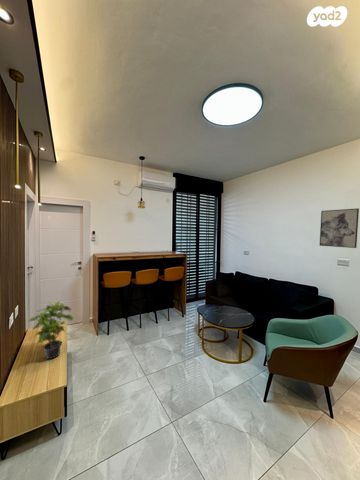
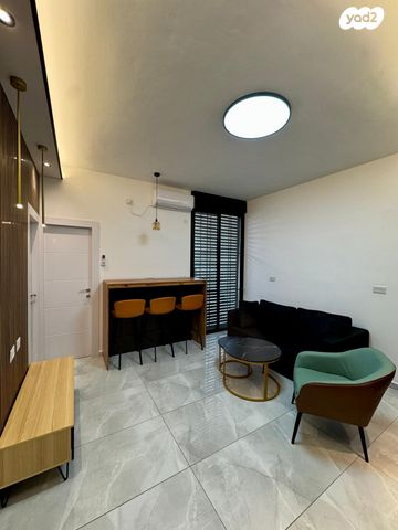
- wall art [319,207,360,249]
- potted plant [26,300,74,360]
